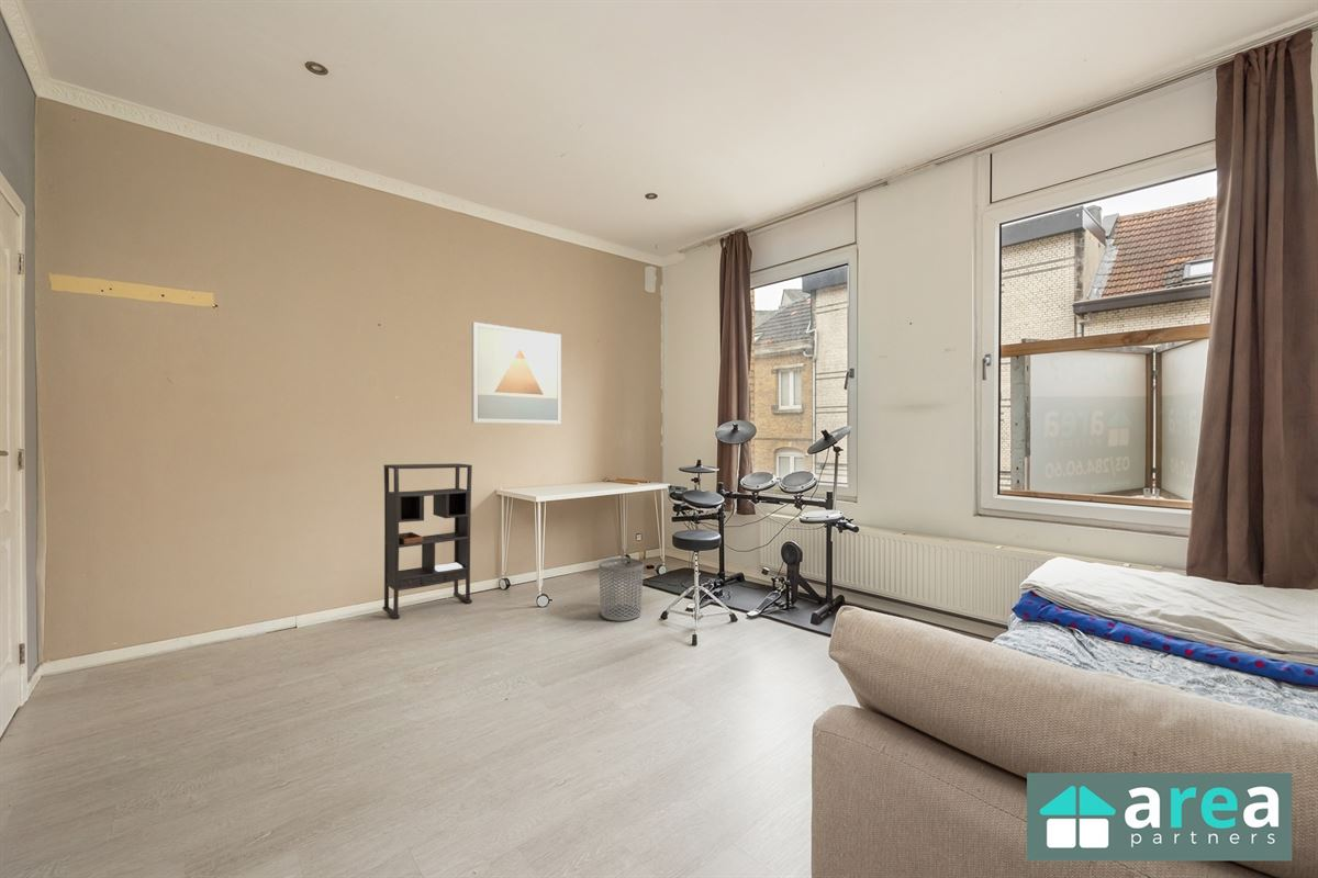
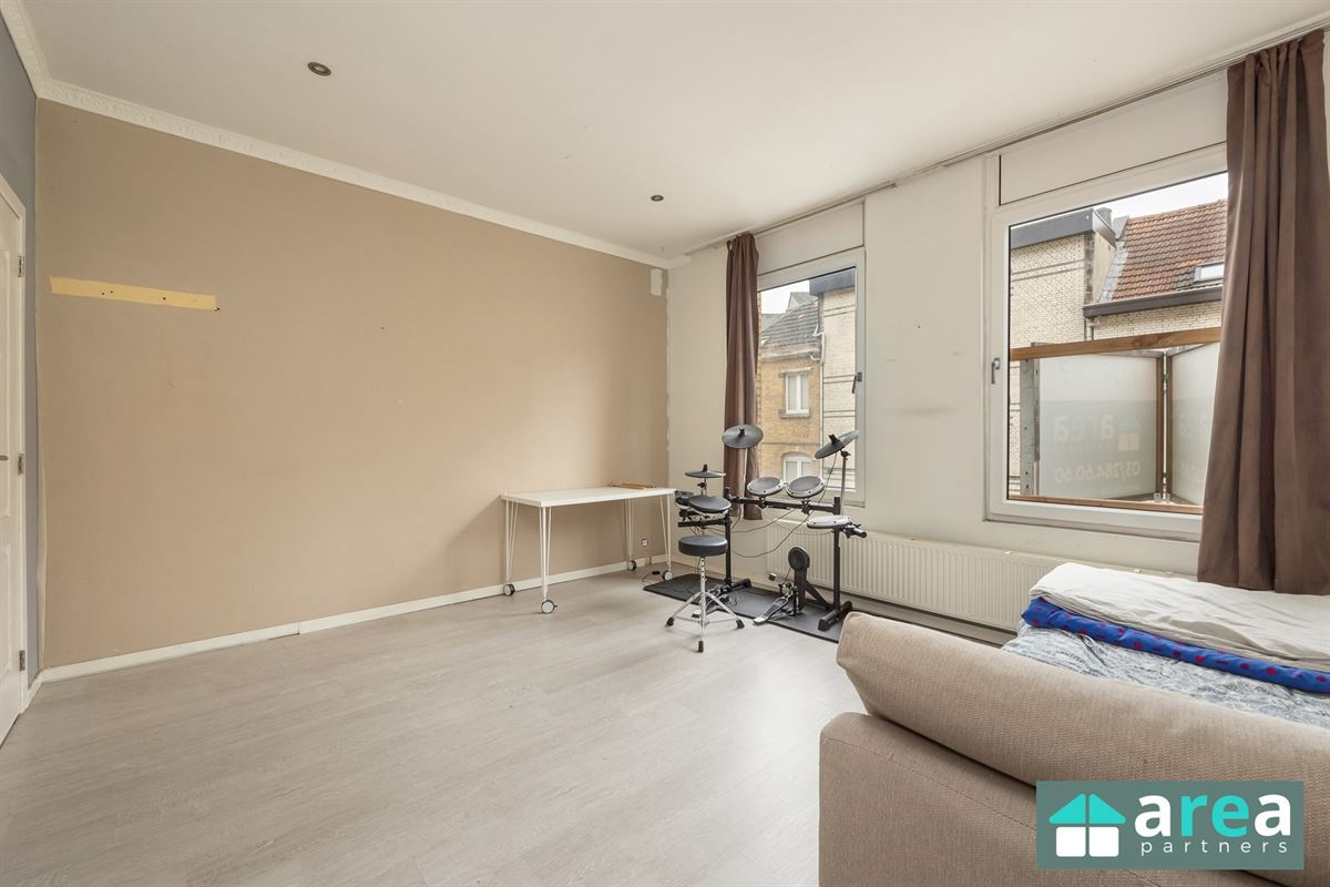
- waste bin [597,556,645,622]
- wall art [470,322,562,425]
- bookshelf [382,462,473,620]
